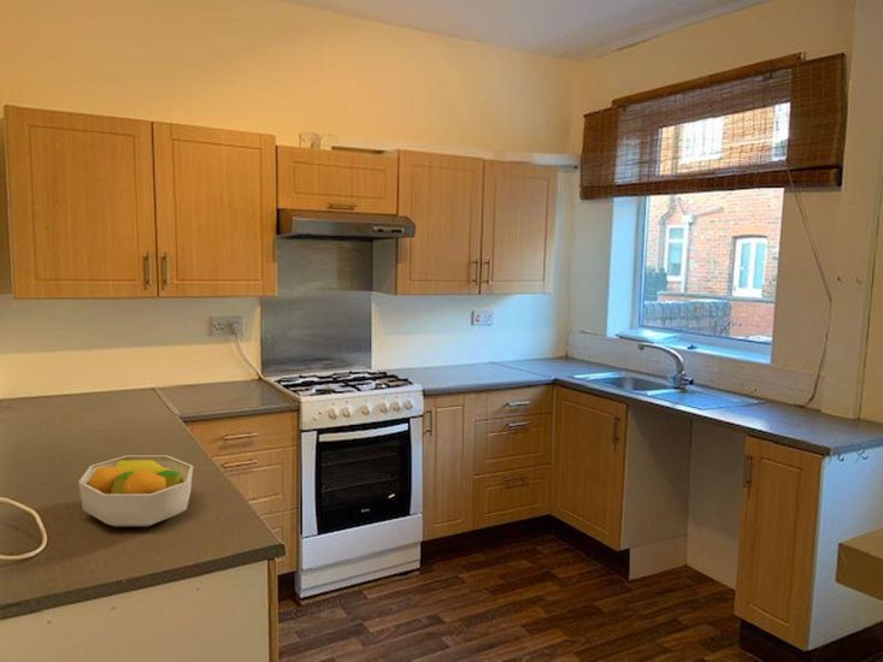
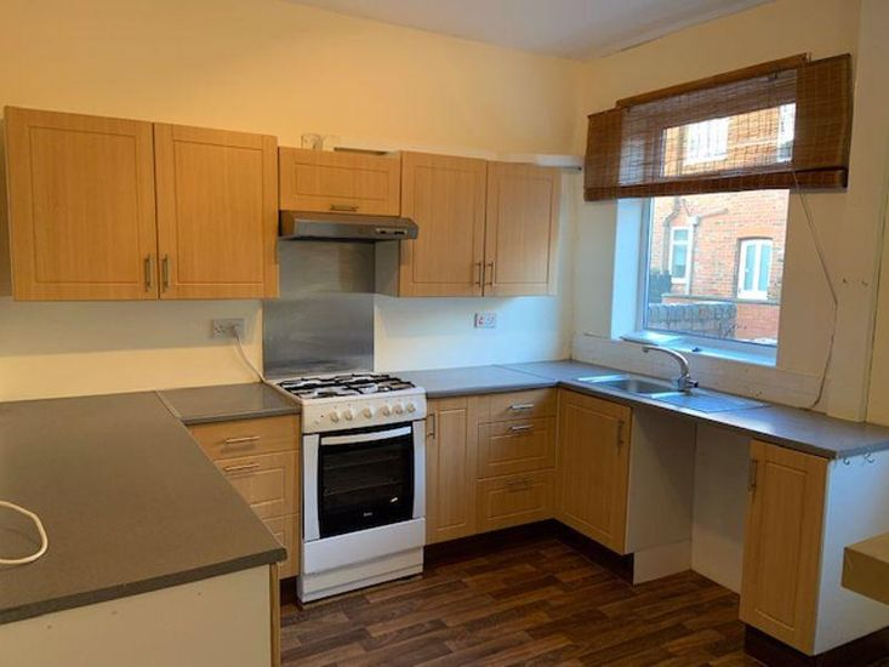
- fruit bowl [77,454,194,528]
